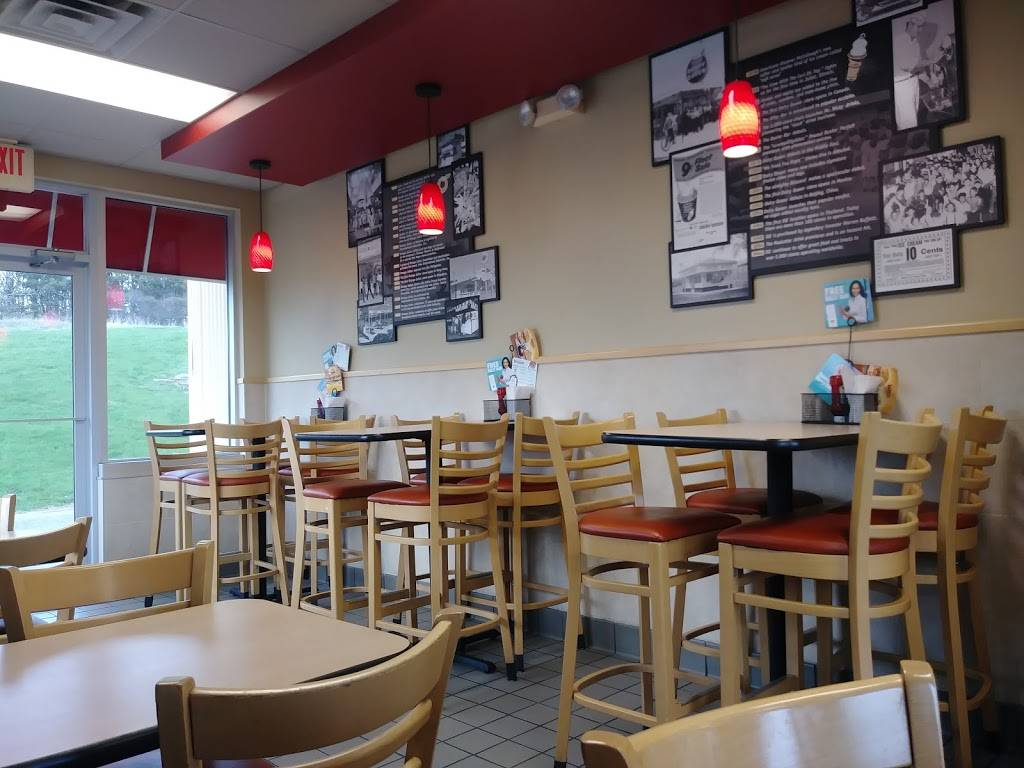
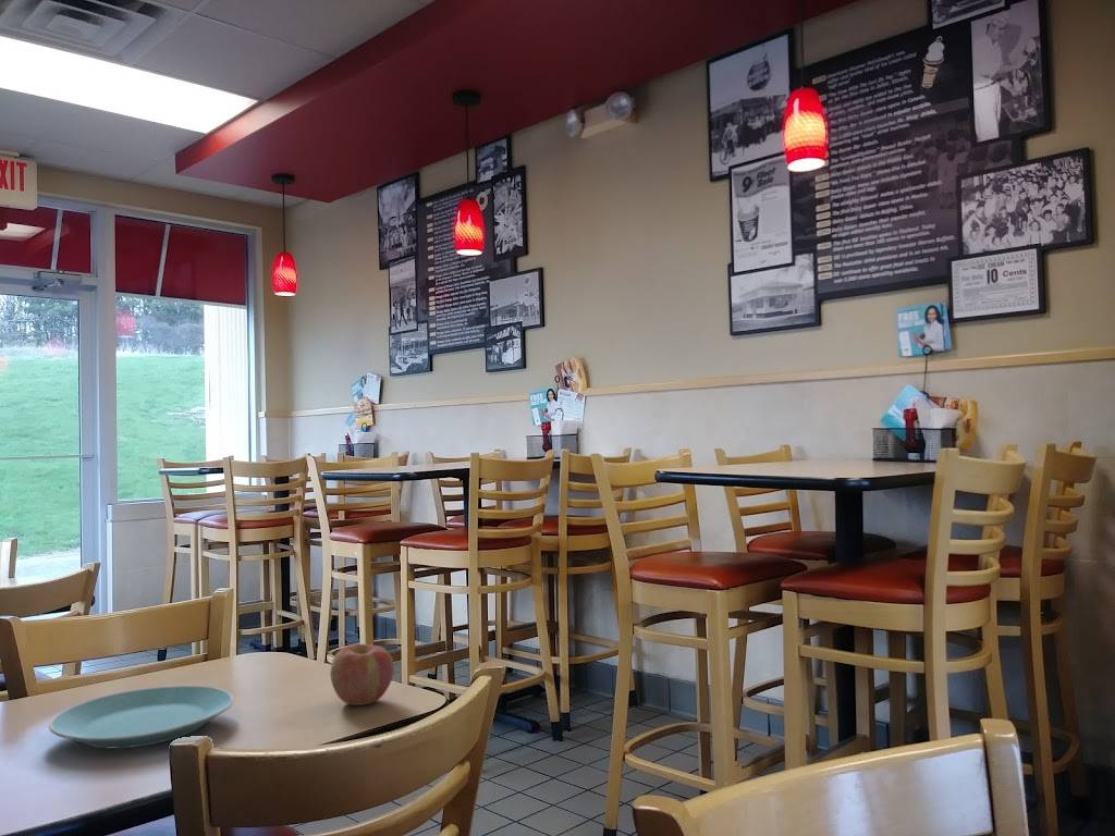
+ apple [329,643,395,706]
+ plate [48,685,235,749]
